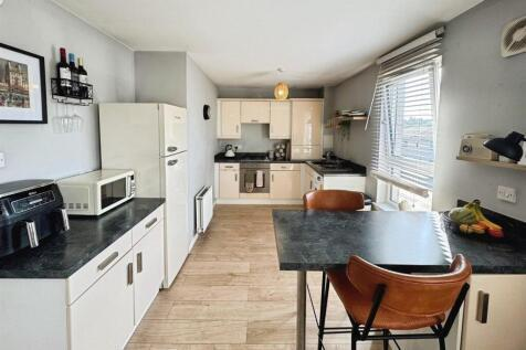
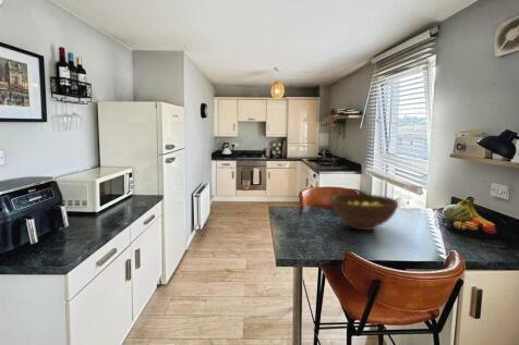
+ fruit bowl [330,193,399,231]
